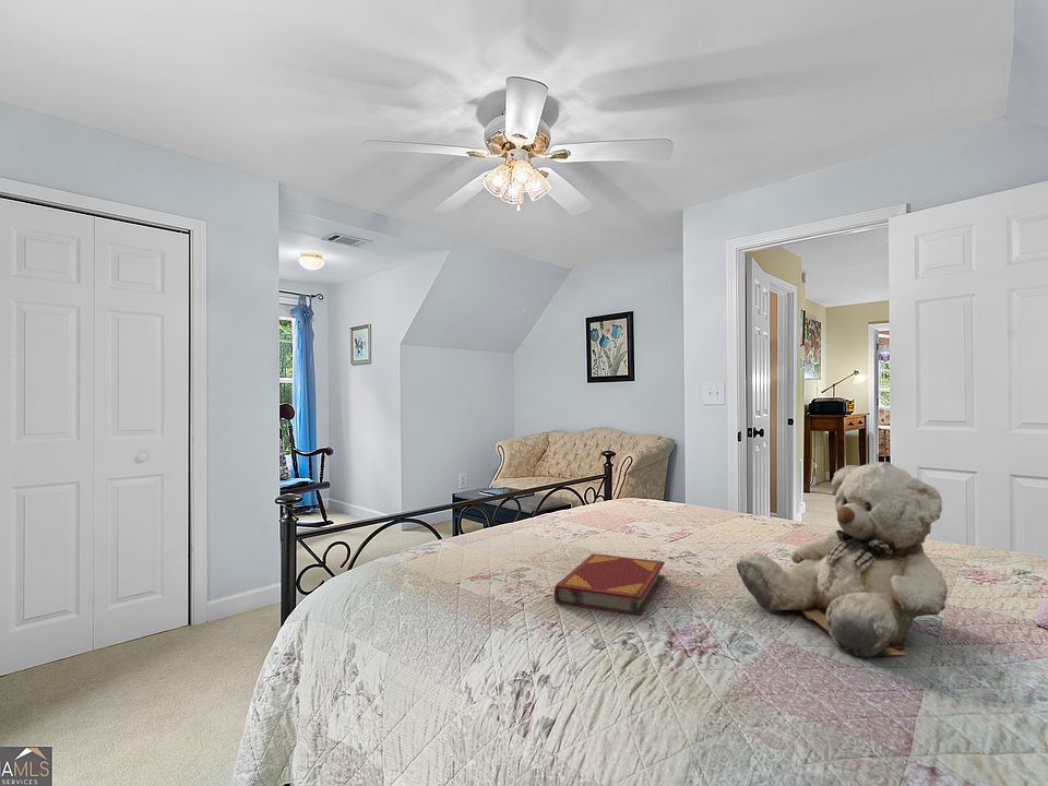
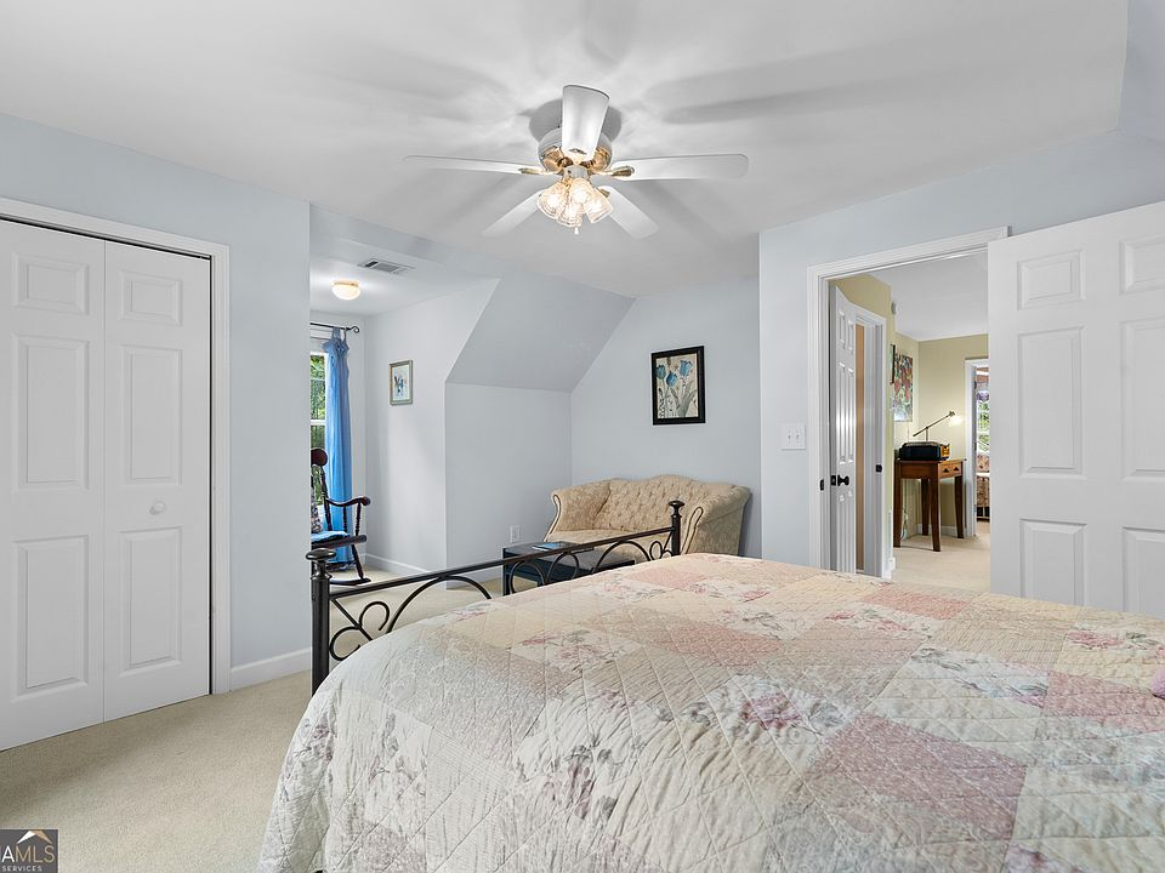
- teddy bear [736,461,949,658]
- hardback book [552,552,666,617]
